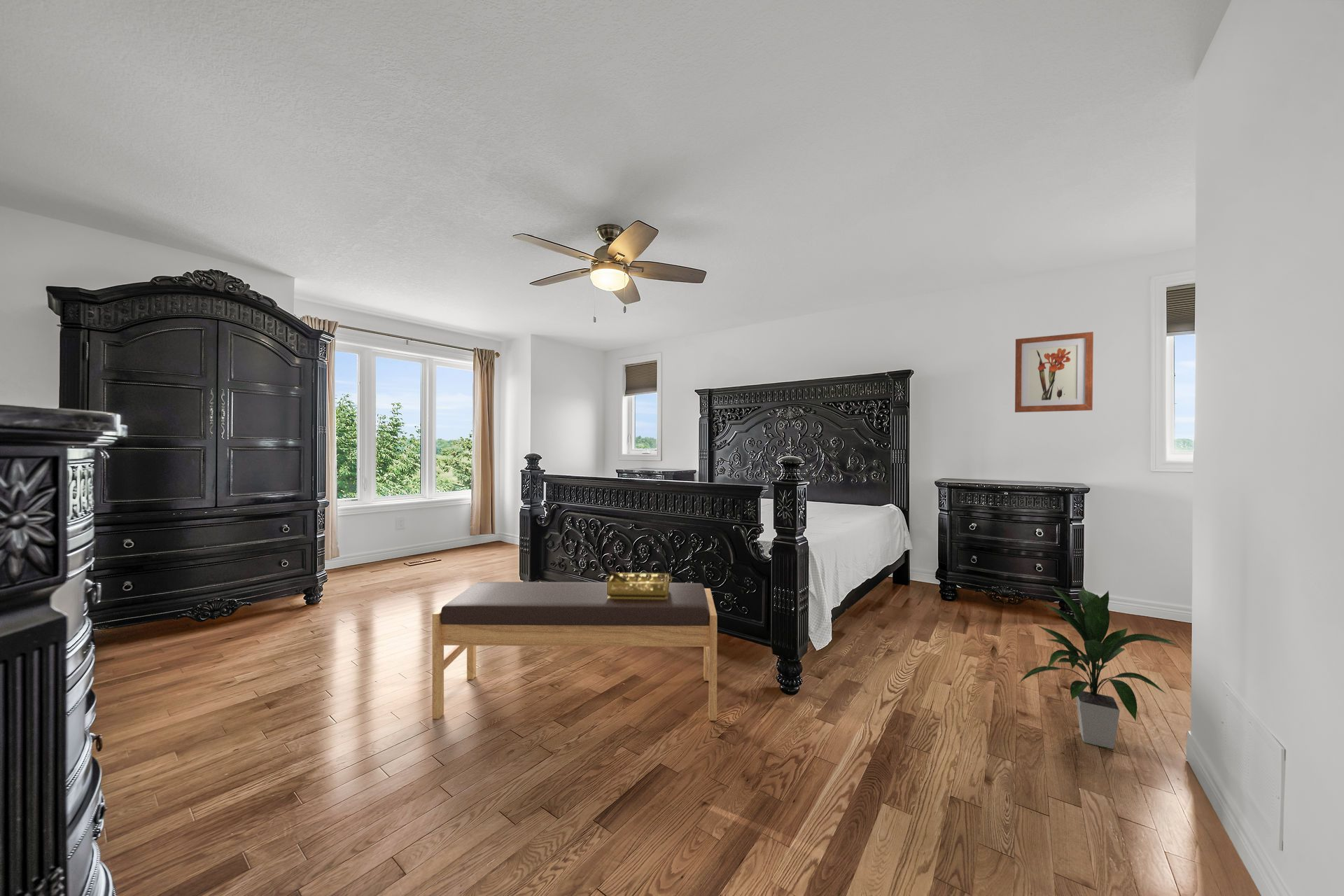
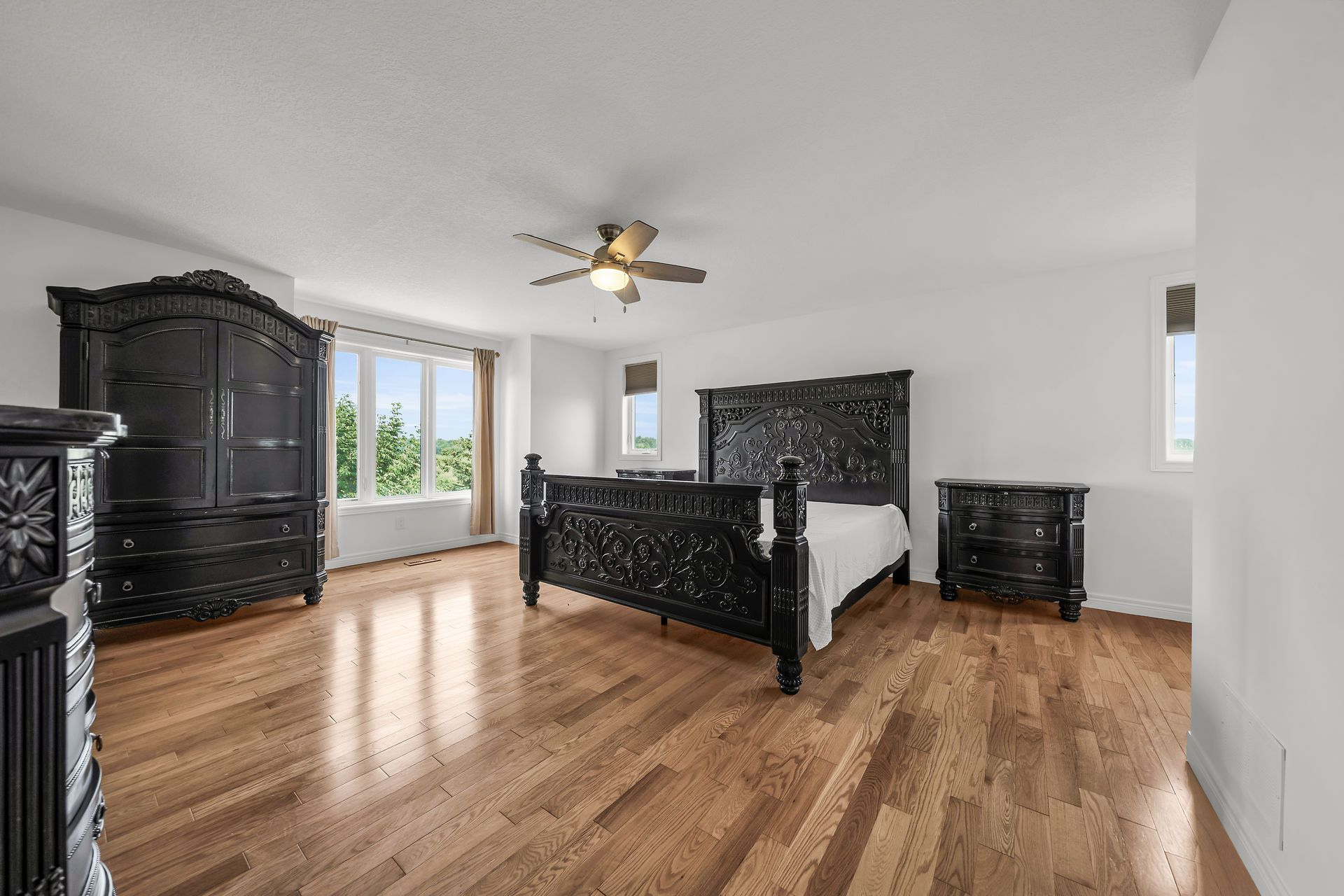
- indoor plant [1015,585,1178,750]
- wall art [1014,331,1094,413]
- bench [431,581,717,722]
- decorative tray [605,571,673,599]
